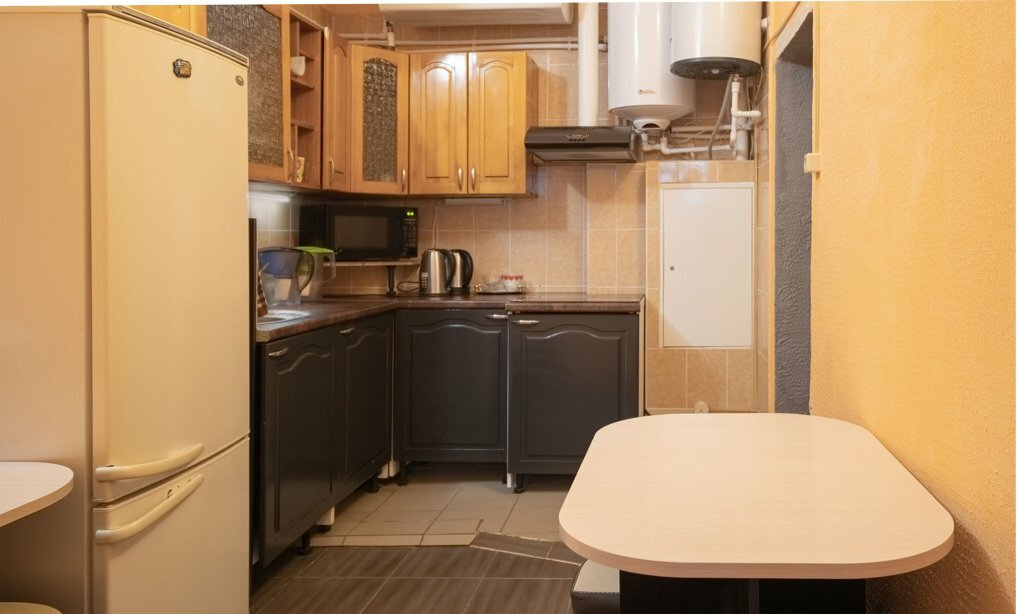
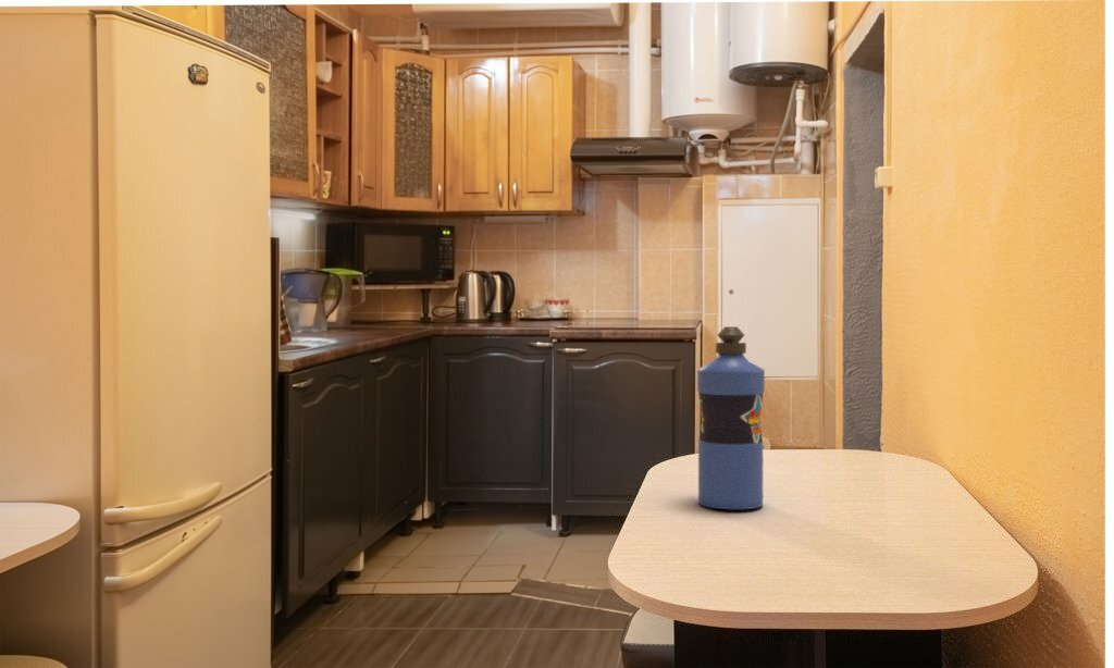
+ water bottle [696,325,766,510]
